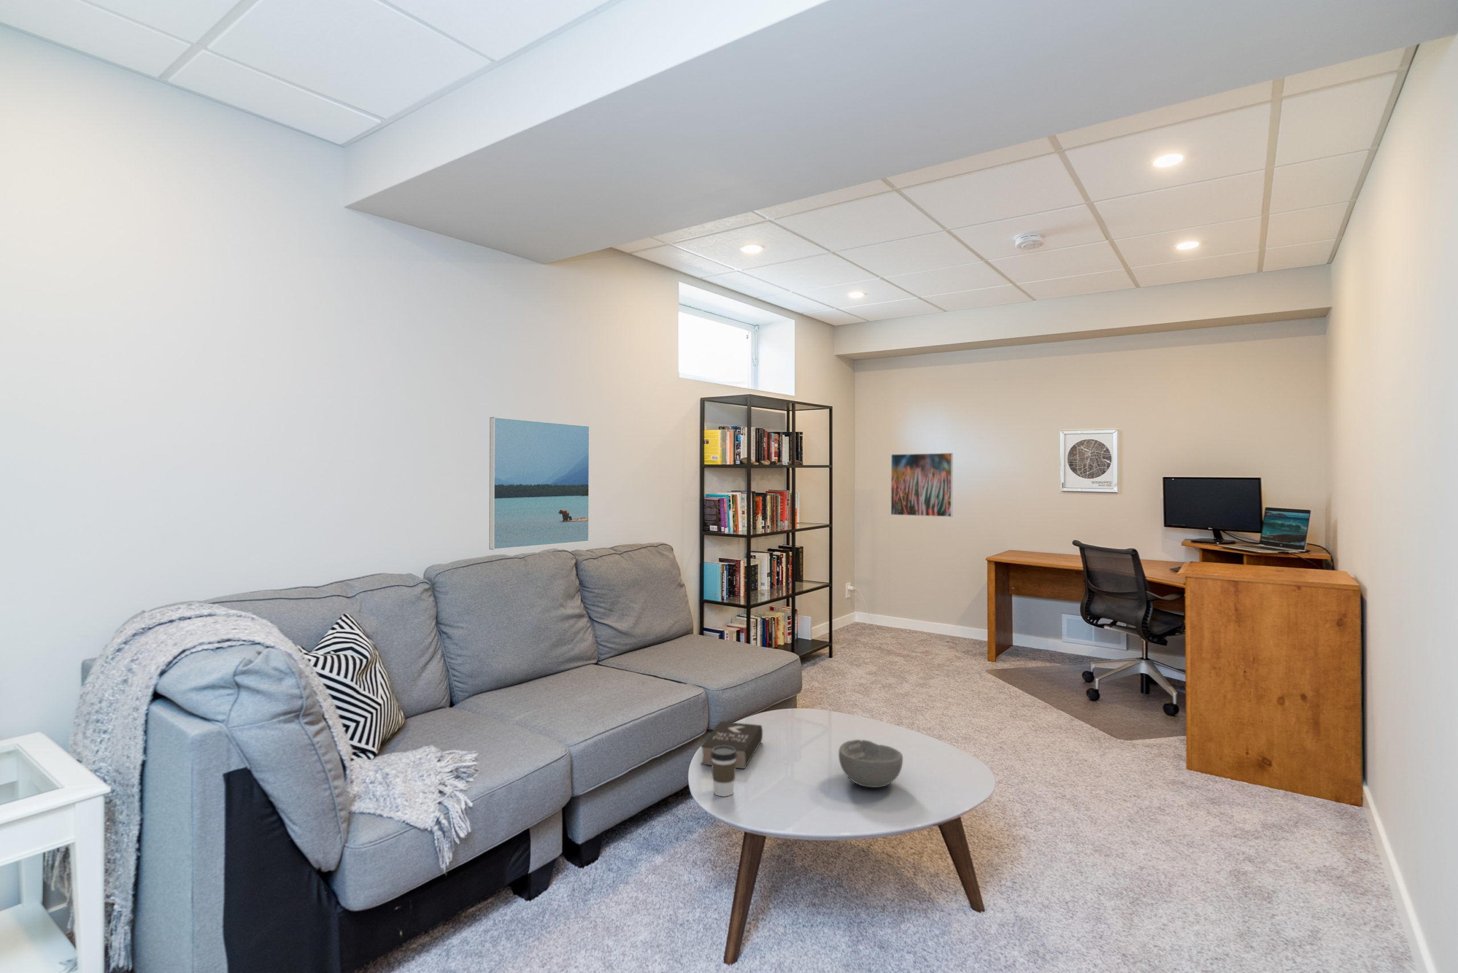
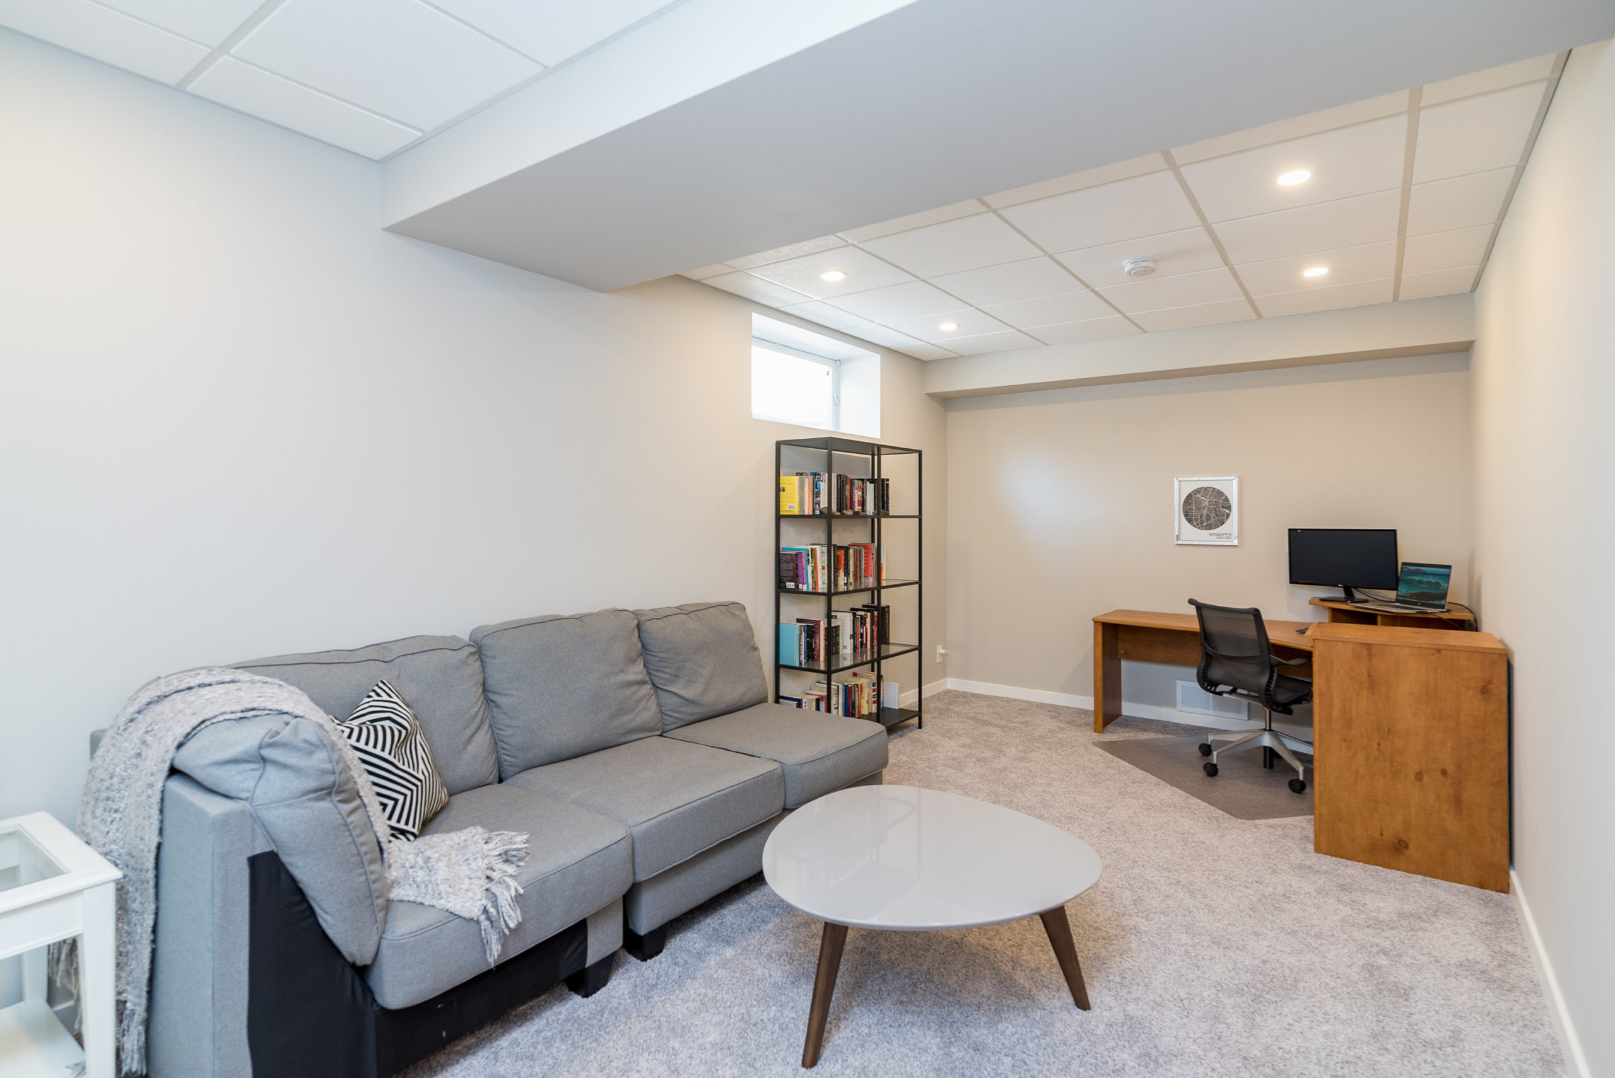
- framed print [489,417,590,551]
- bowl [838,740,903,788]
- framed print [890,453,954,518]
- book [700,721,763,770]
- coffee cup [711,745,737,797]
